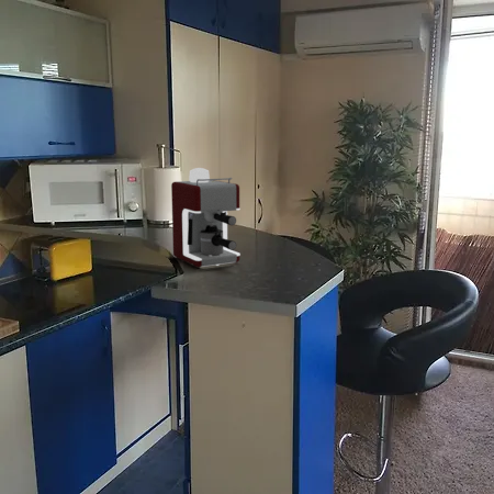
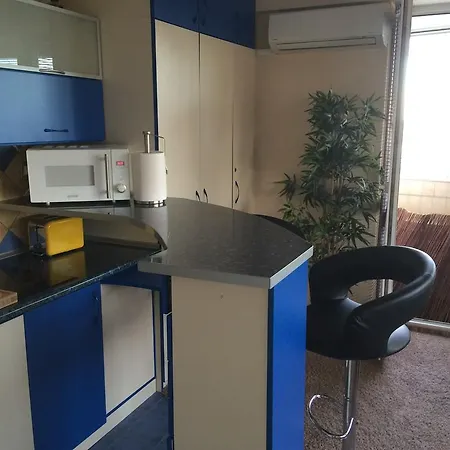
- coffee maker [170,167,242,268]
